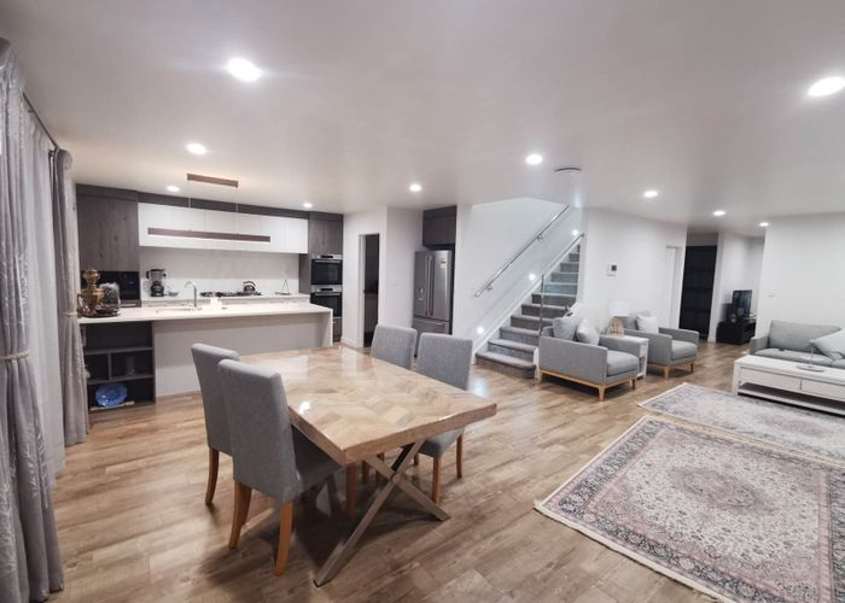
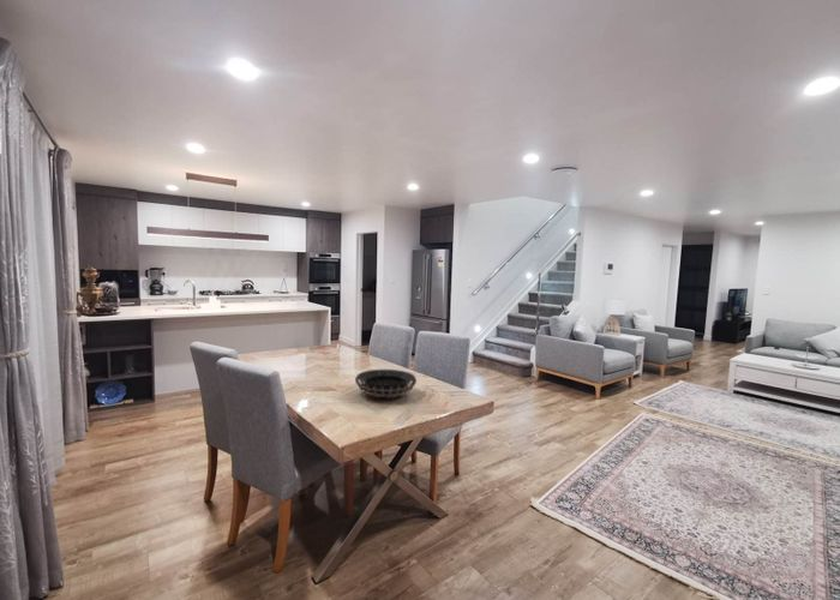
+ decorative bowl [354,368,418,398]
